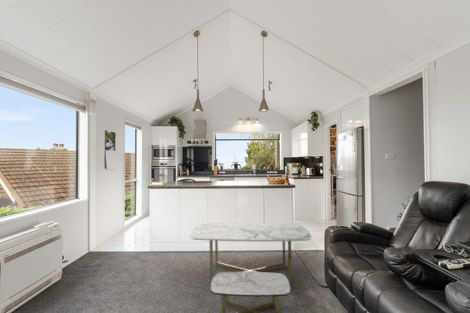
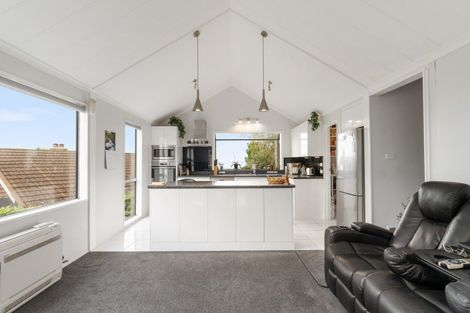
- coffee table [189,222,312,313]
